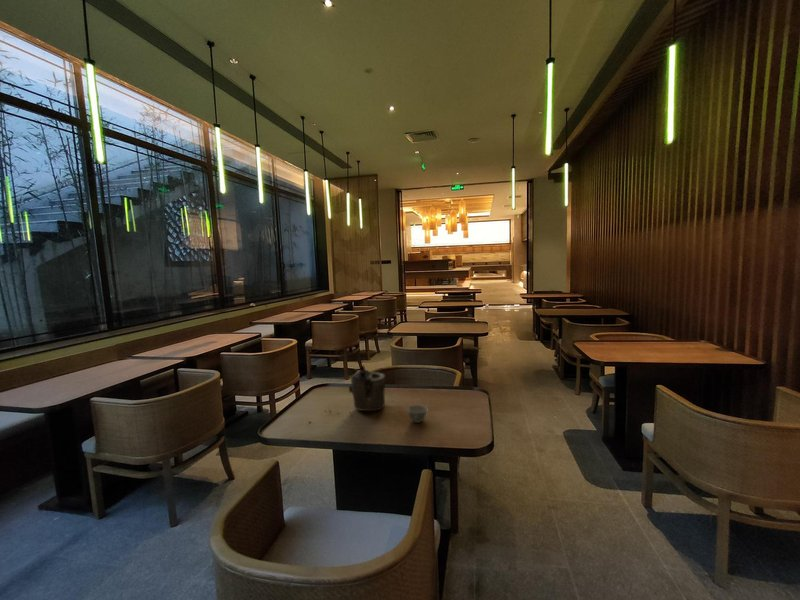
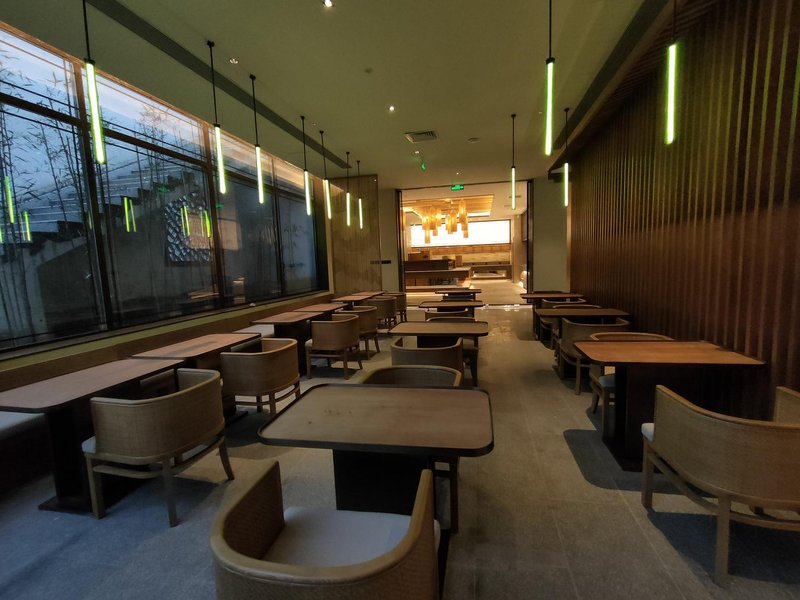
- teapot [348,364,386,412]
- teacup [406,404,428,424]
